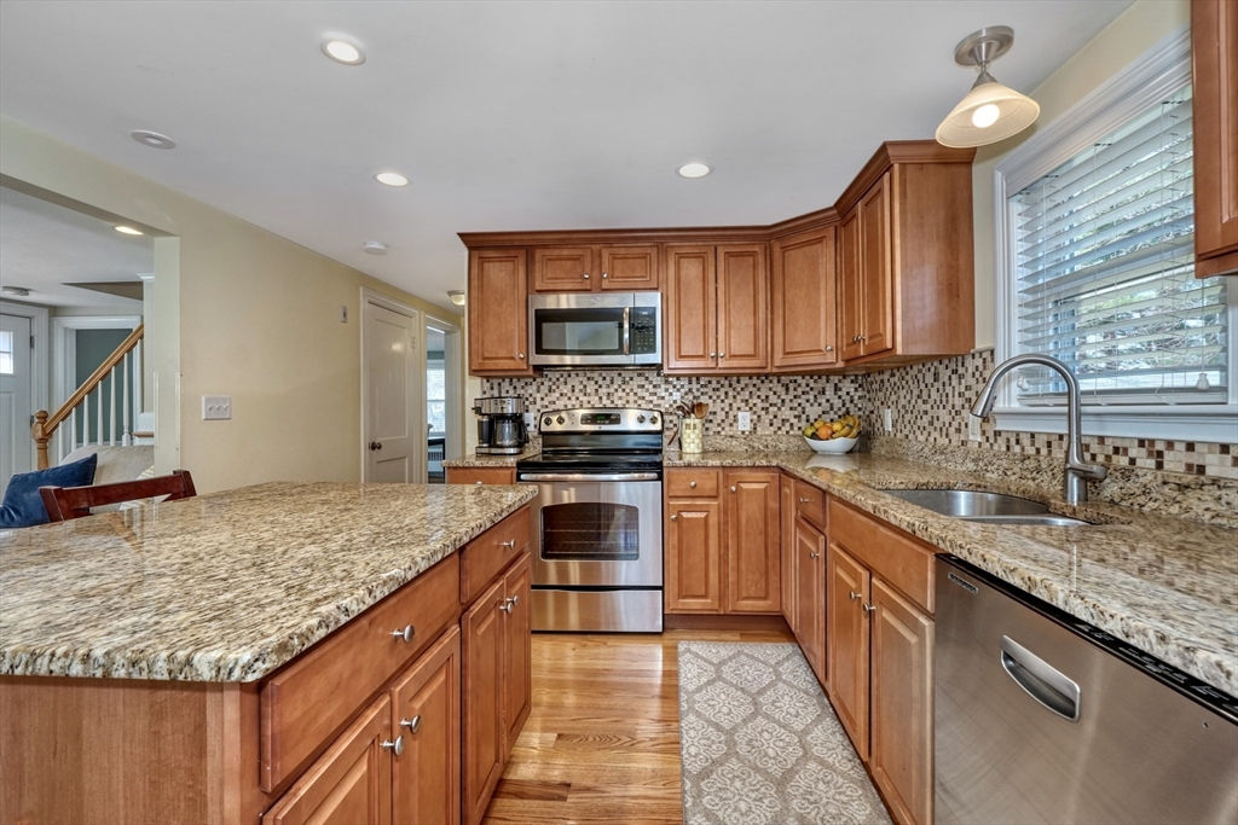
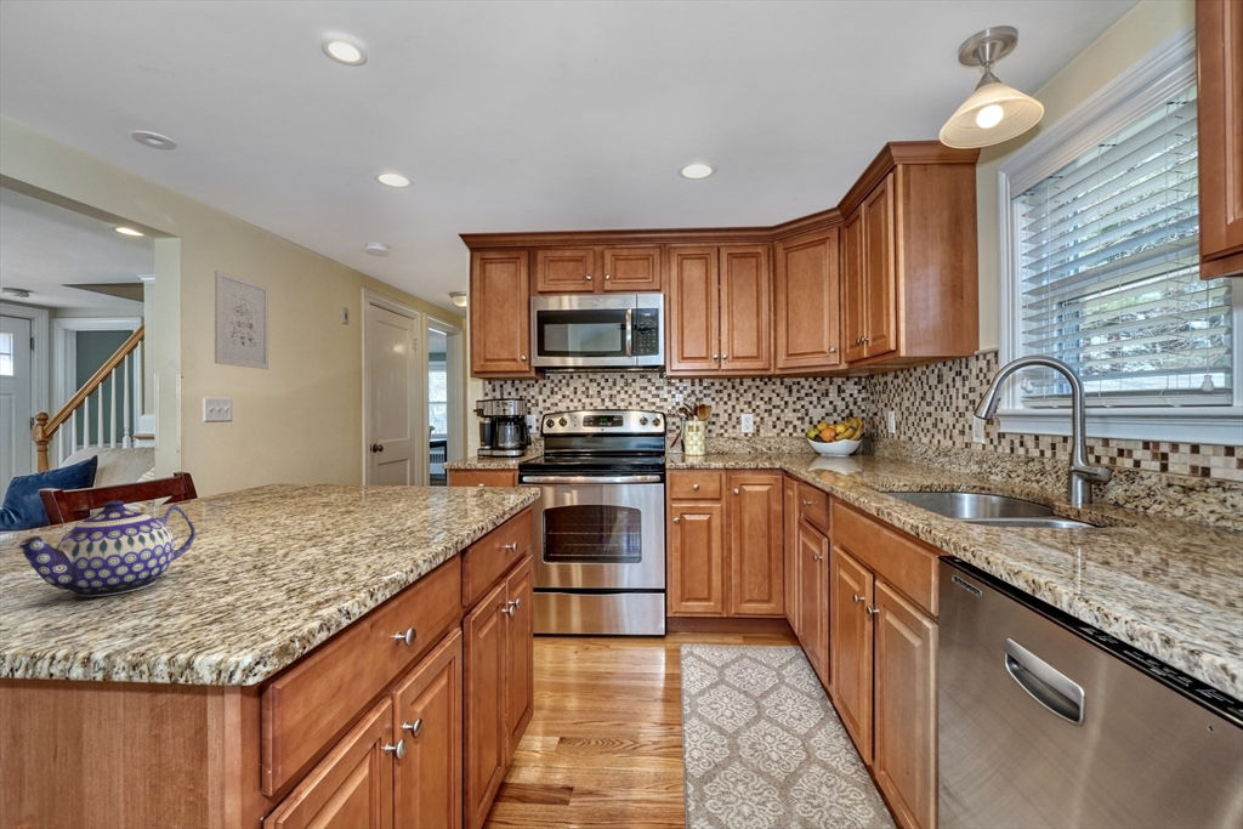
+ wall art [214,269,269,370]
+ teapot [18,499,197,597]
